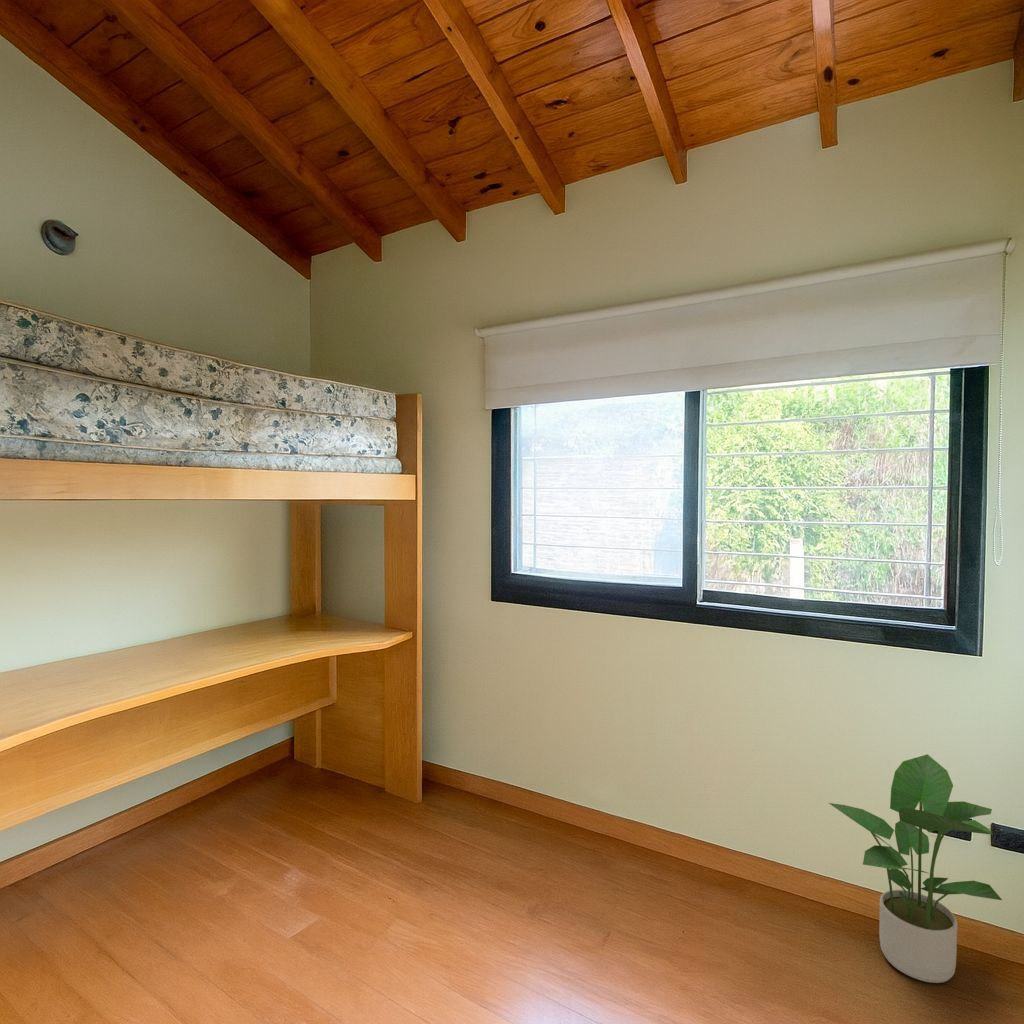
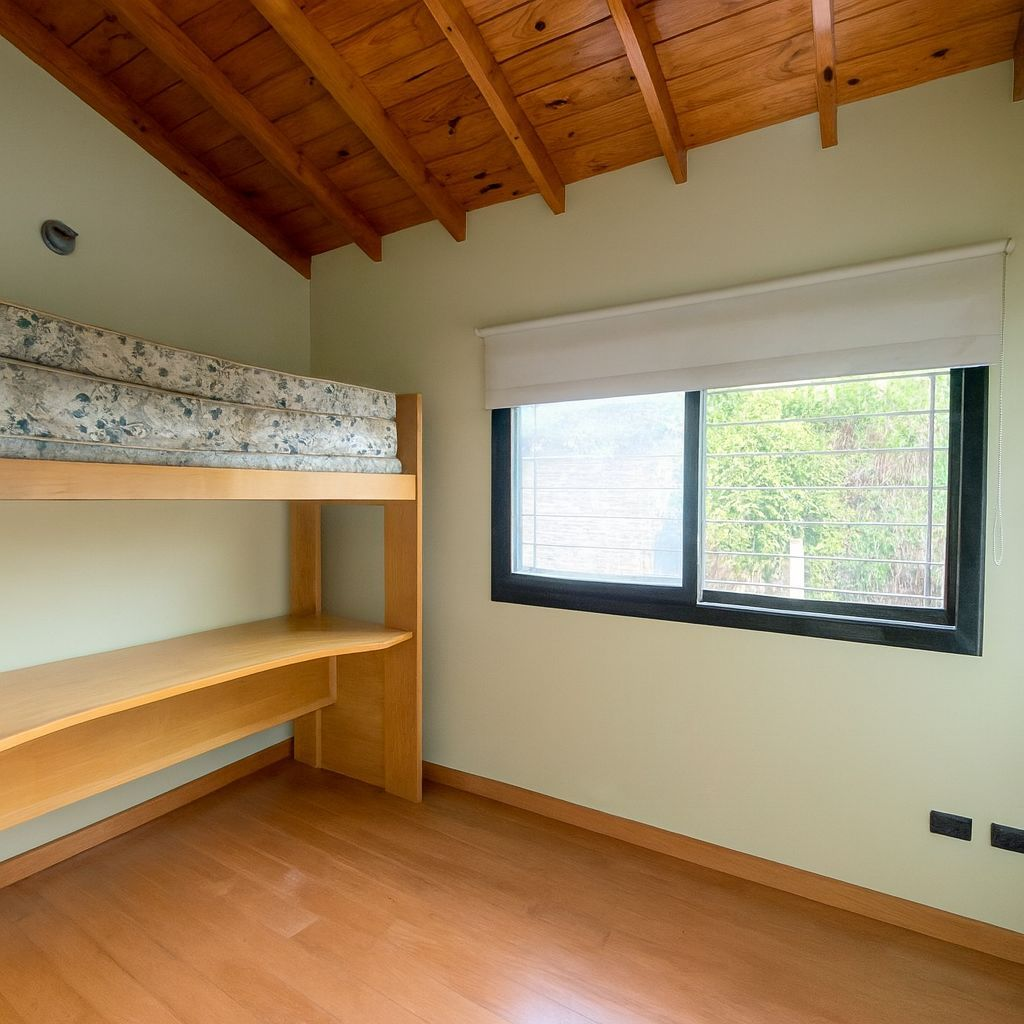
- potted plant [828,753,1003,984]
